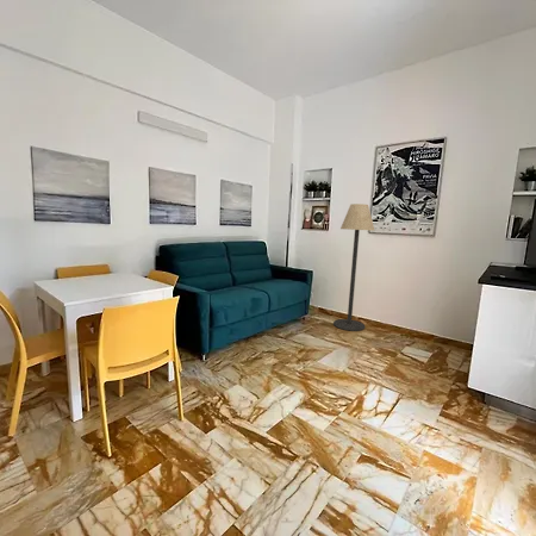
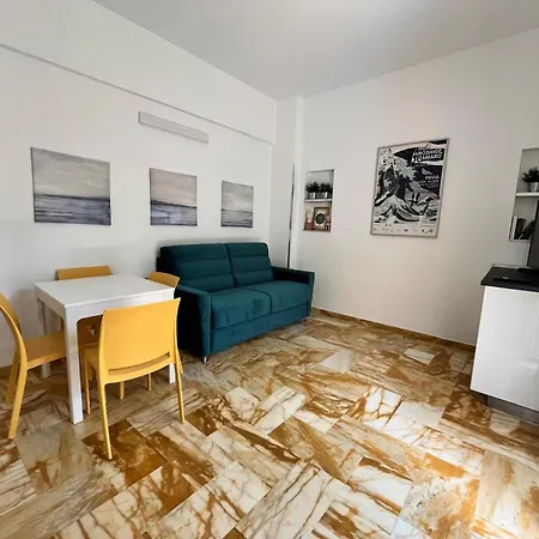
- floor lamp [332,202,375,332]
